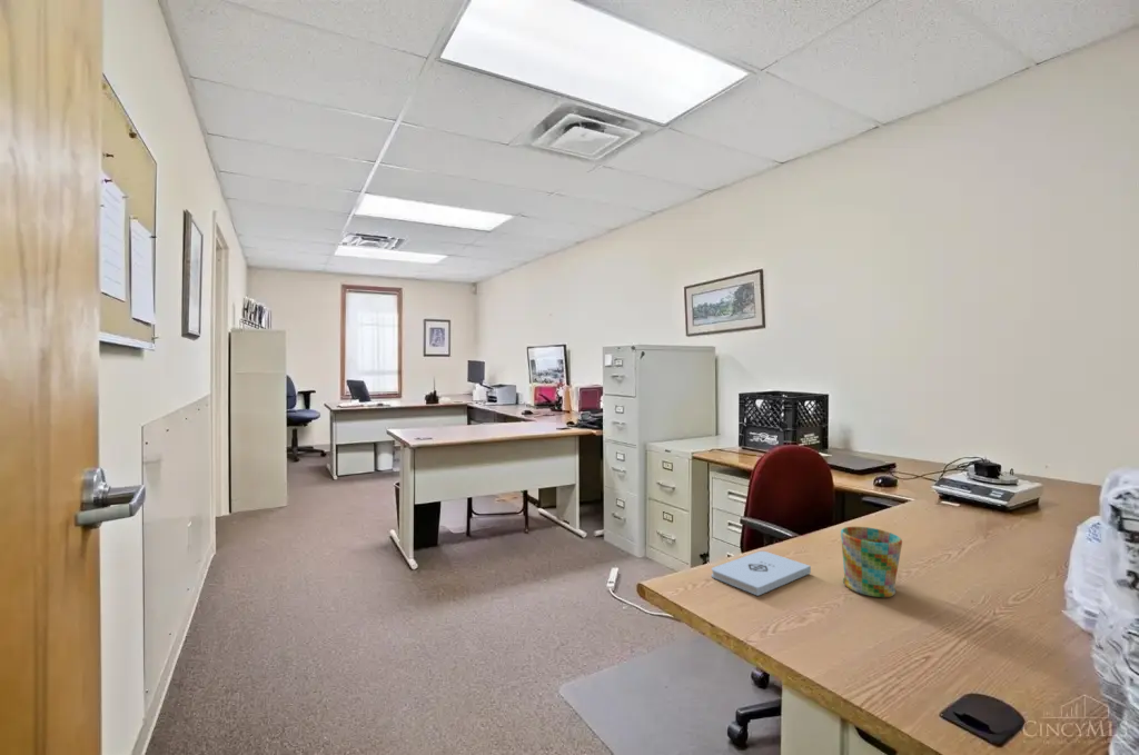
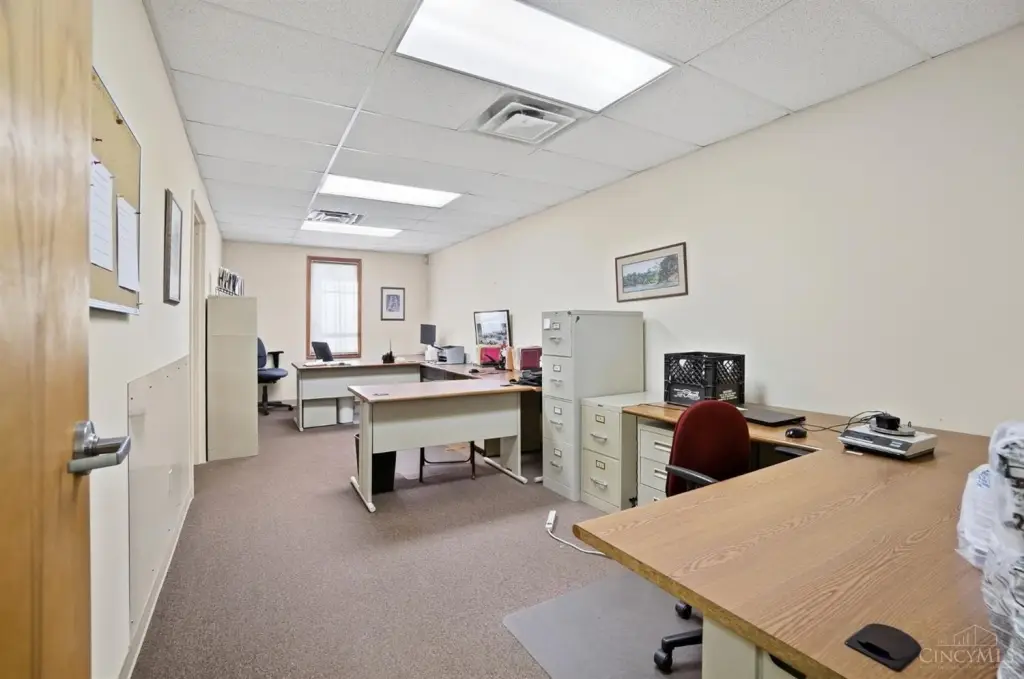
- notepad [711,550,812,597]
- mug [840,526,903,598]
